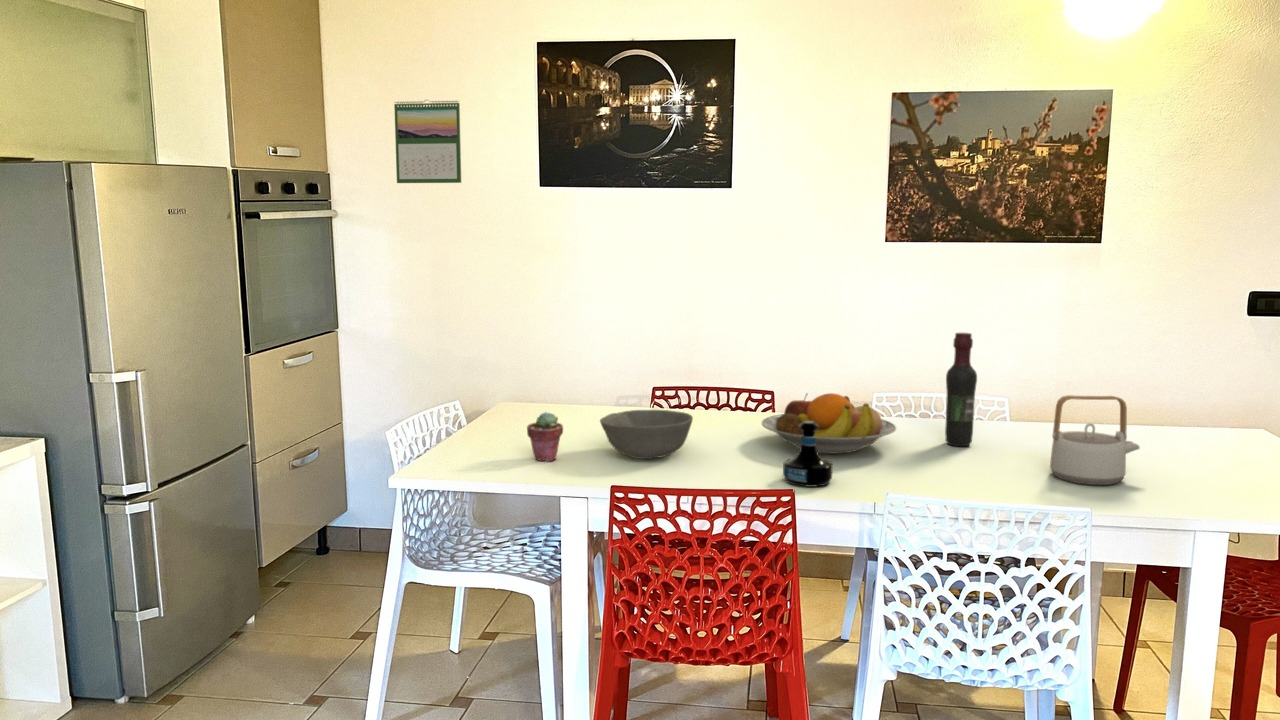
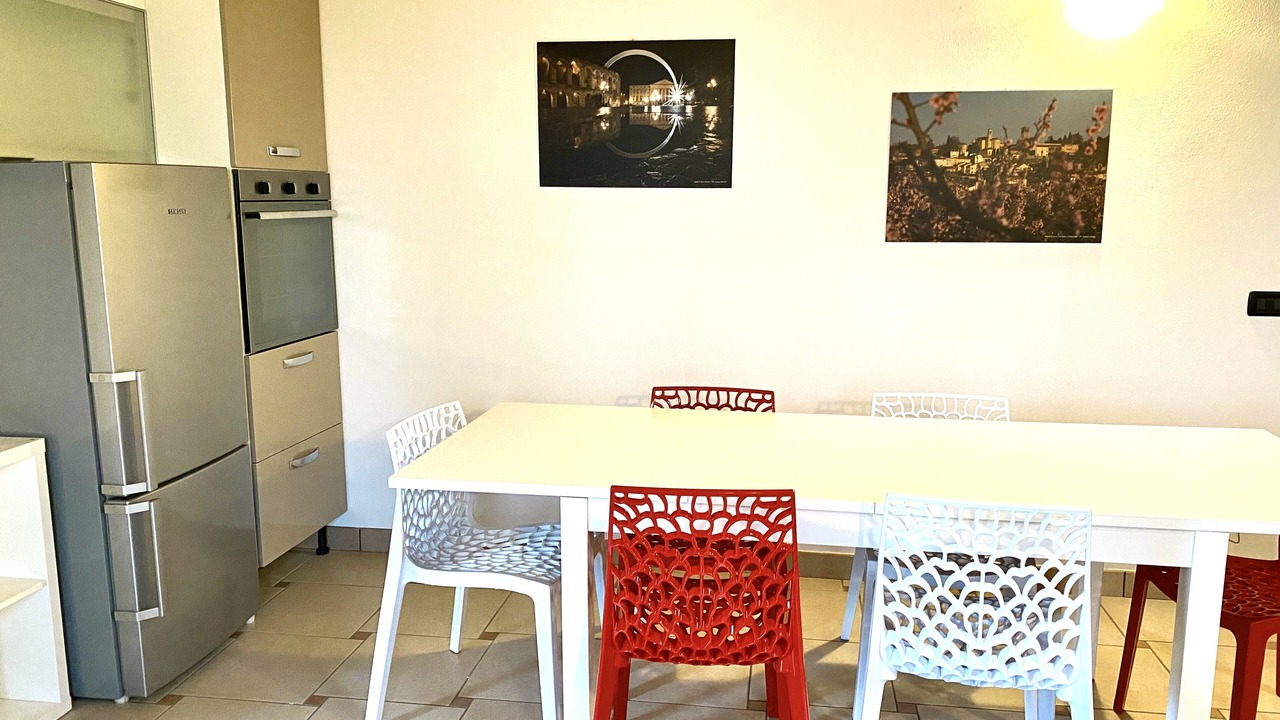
- wine bottle [944,332,978,447]
- teapot [1049,394,1141,486]
- calendar [393,99,462,184]
- tequila bottle [782,421,834,488]
- potted succulent [526,411,564,462]
- bowl [599,409,694,460]
- fruit bowl [761,392,897,455]
